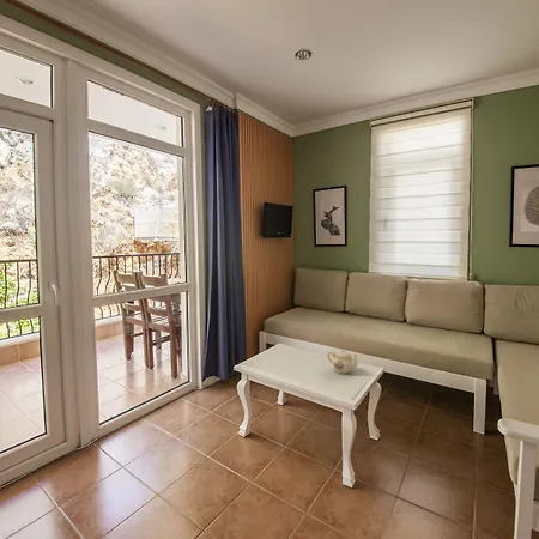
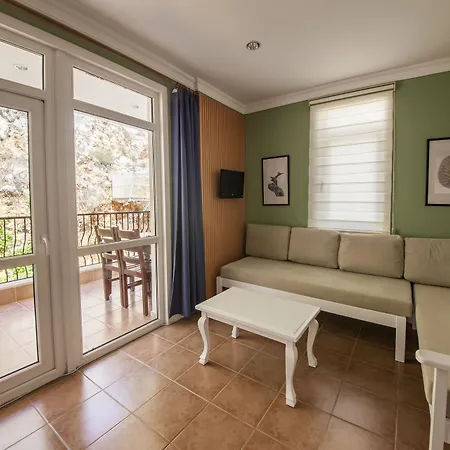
- teapot [326,349,359,375]
